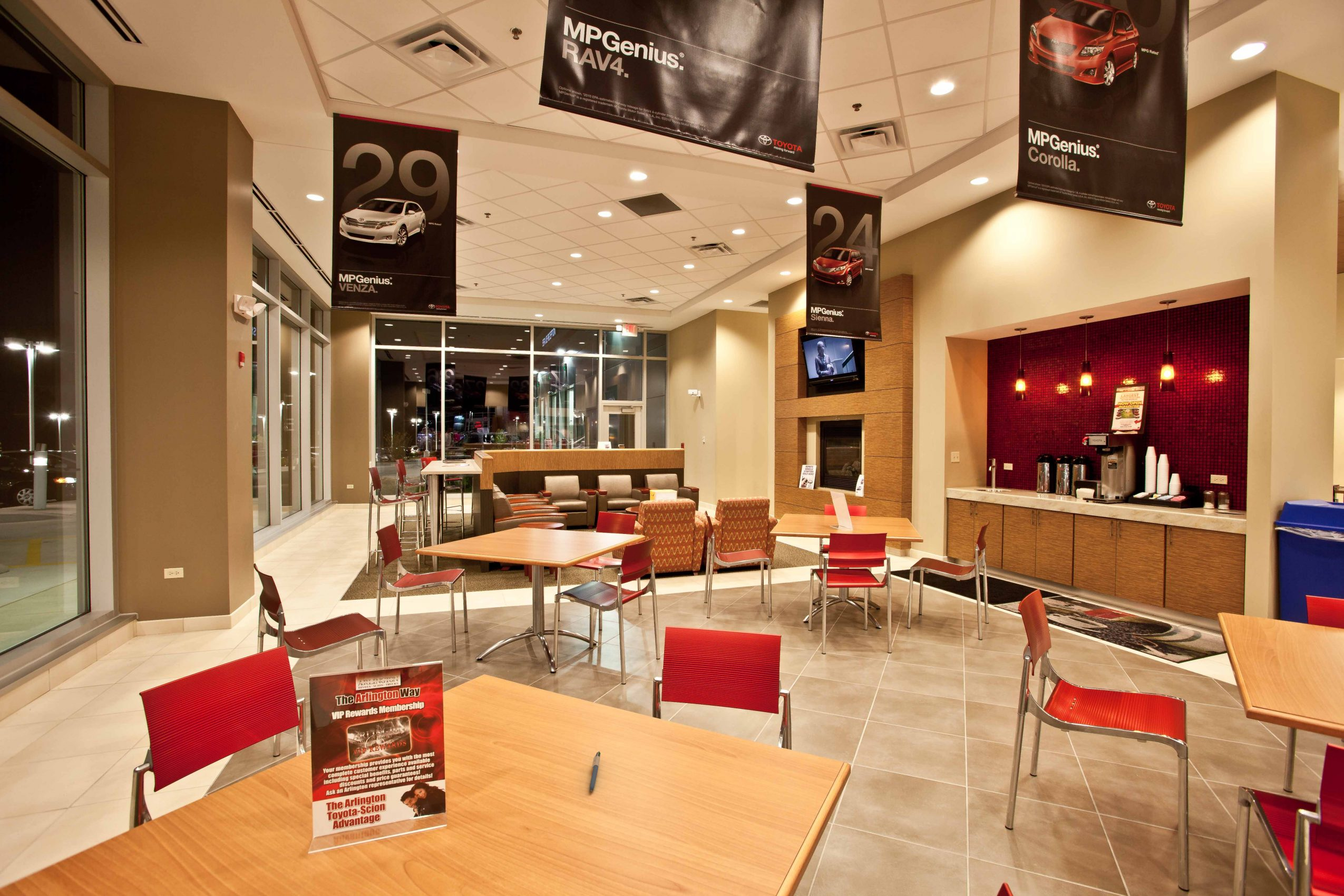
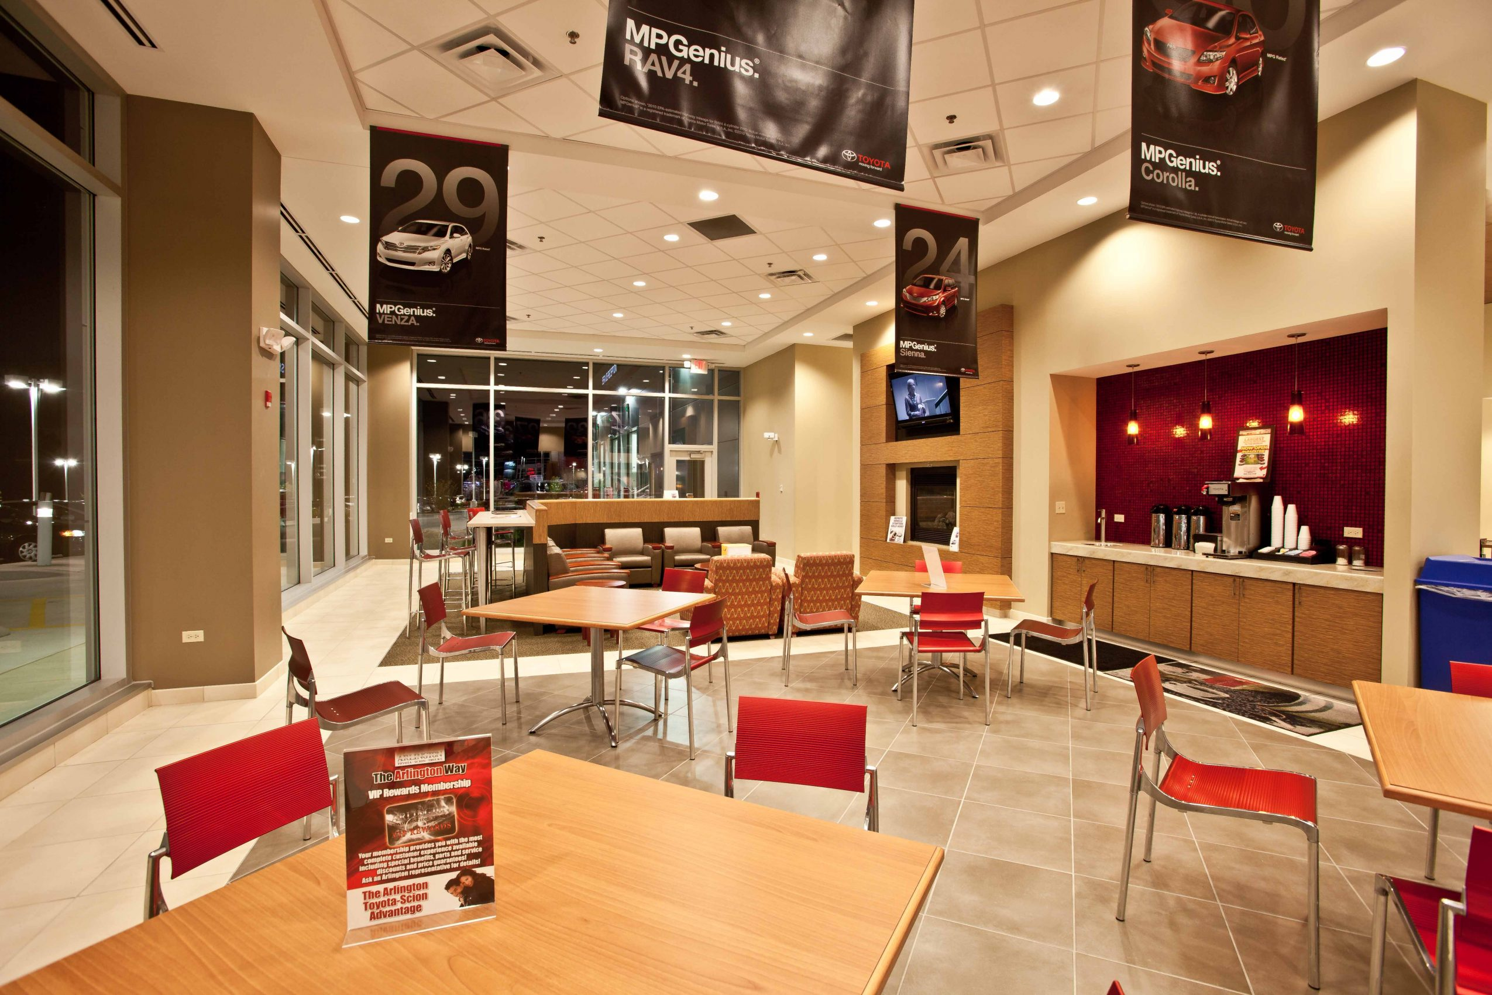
- pen [589,751,601,792]
